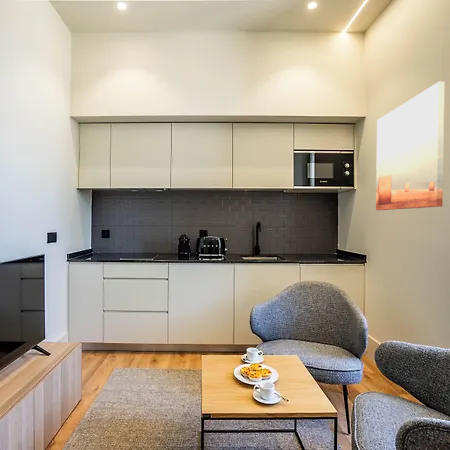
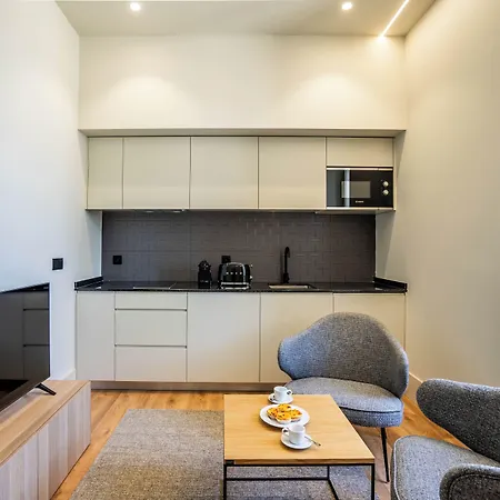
- wall art [375,81,445,211]
